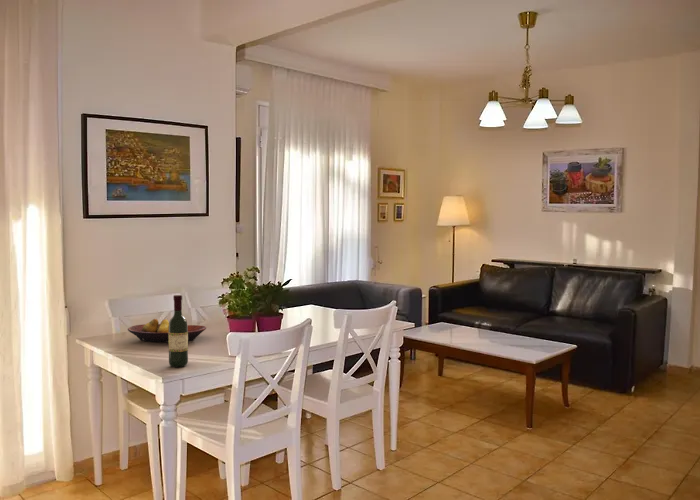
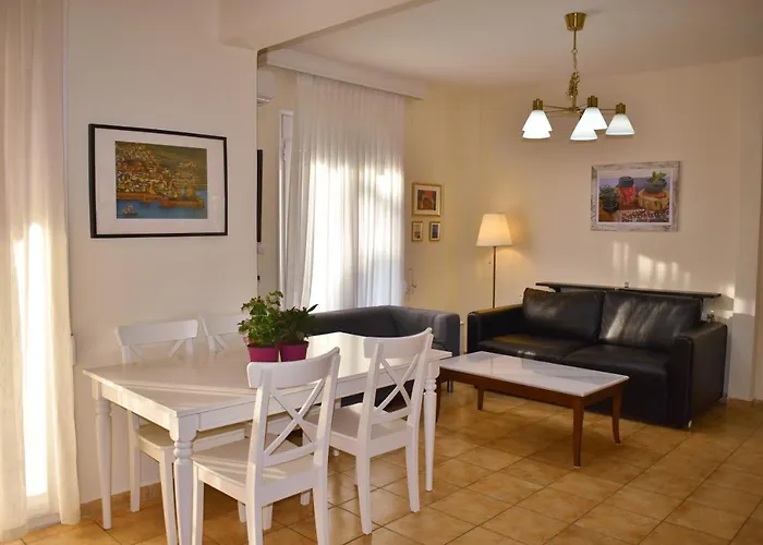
- fruit bowl [127,318,207,343]
- wine bottle [168,294,189,368]
